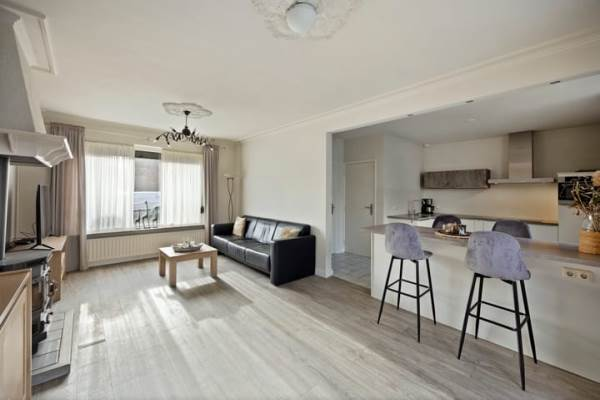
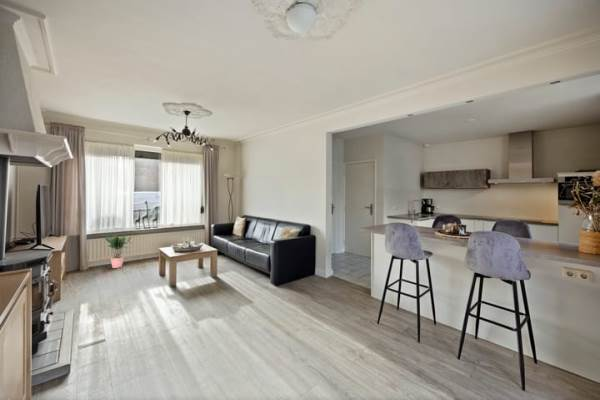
+ potted plant [104,234,132,269]
